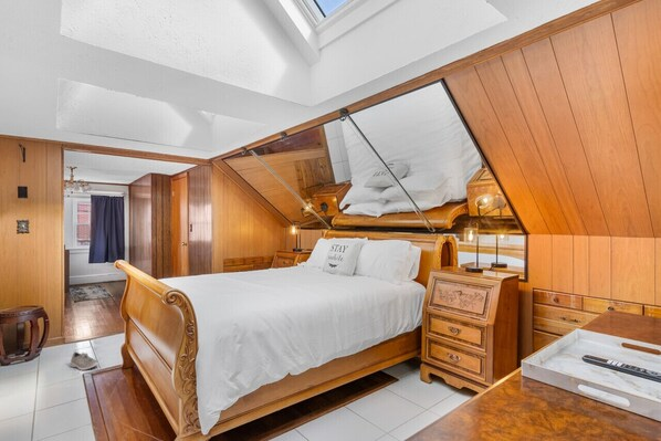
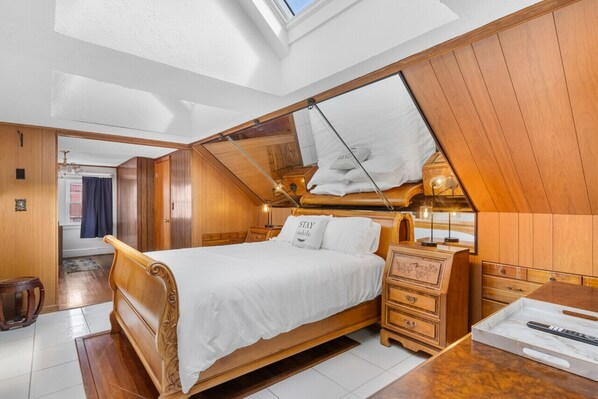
- sneaker [69,350,101,371]
